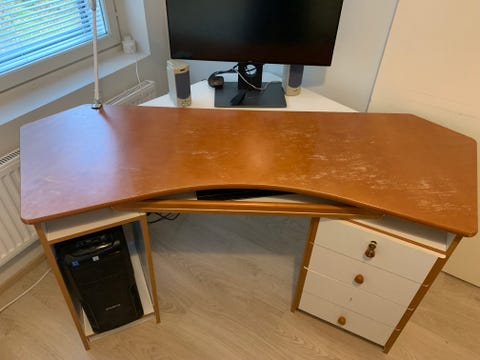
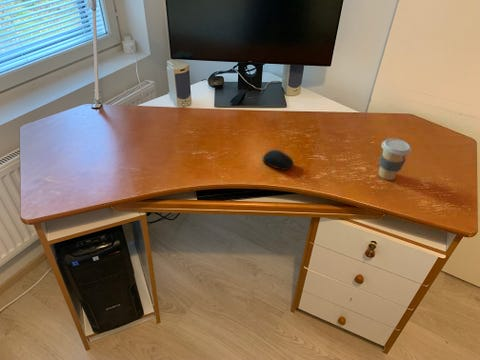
+ computer mouse [262,149,295,171]
+ coffee cup [377,138,412,181]
